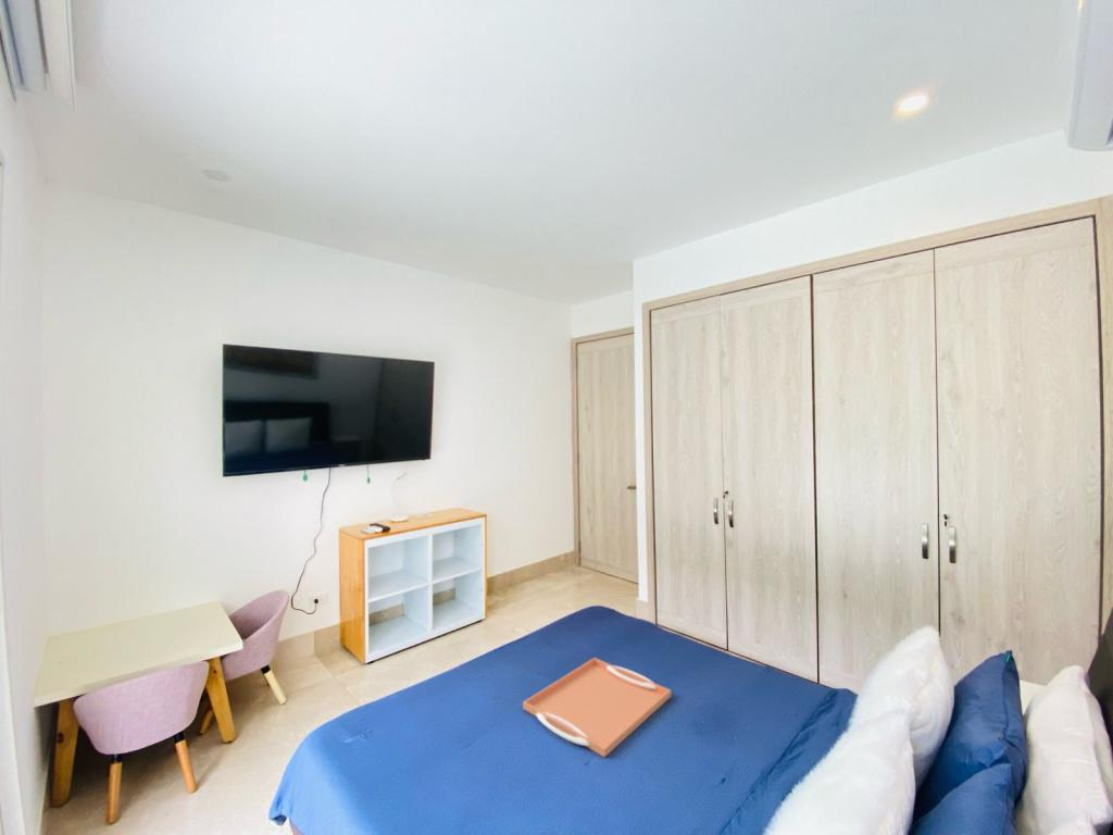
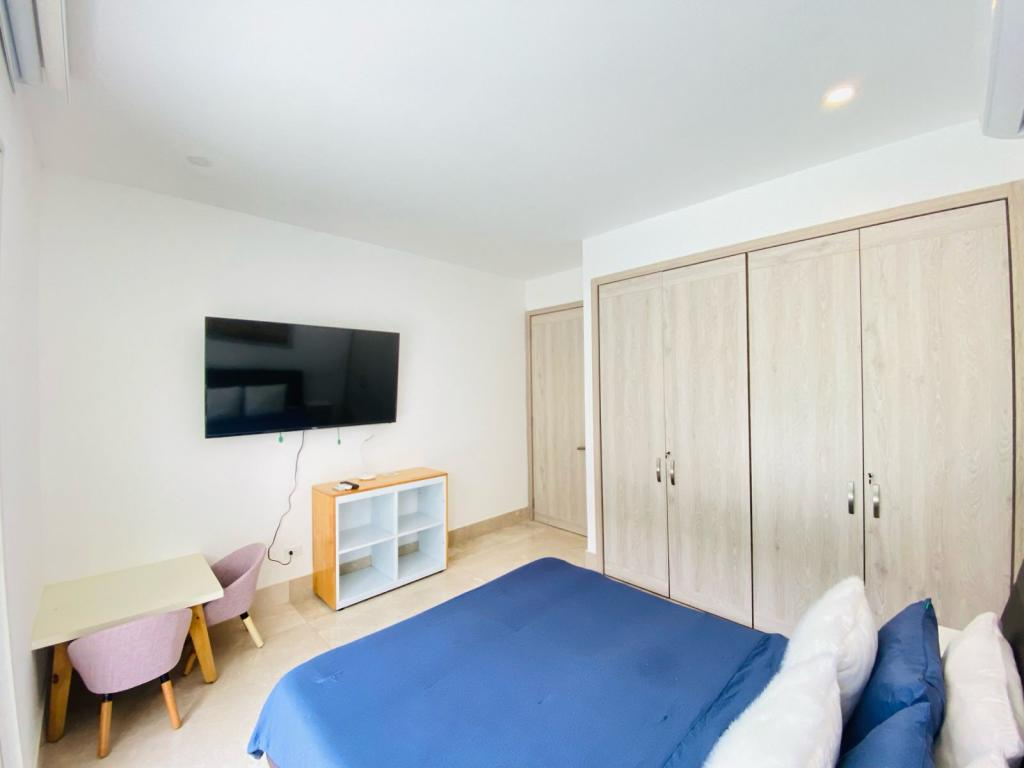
- serving tray [522,657,672,758]
